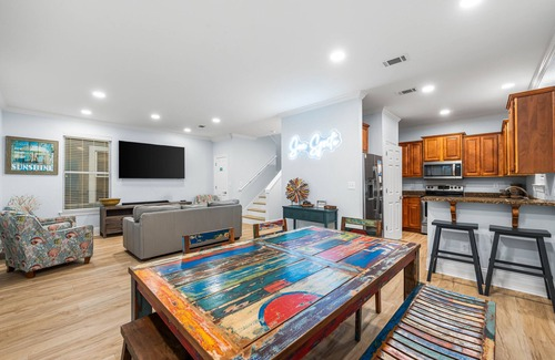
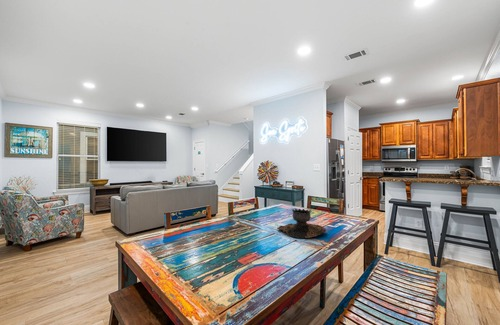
+ brazier [276,208,327,239]
